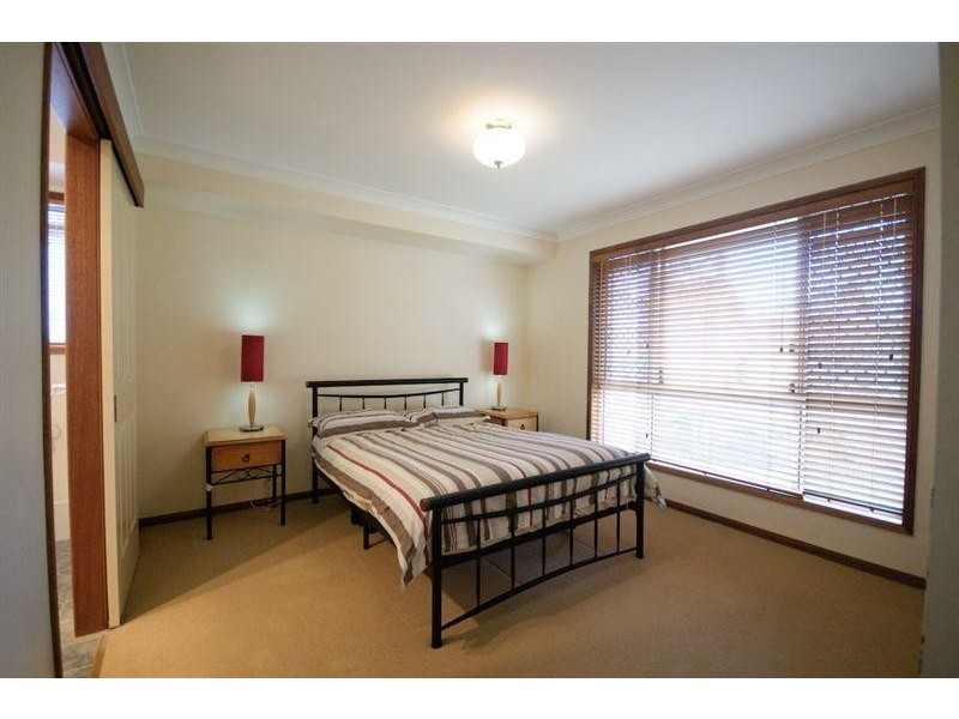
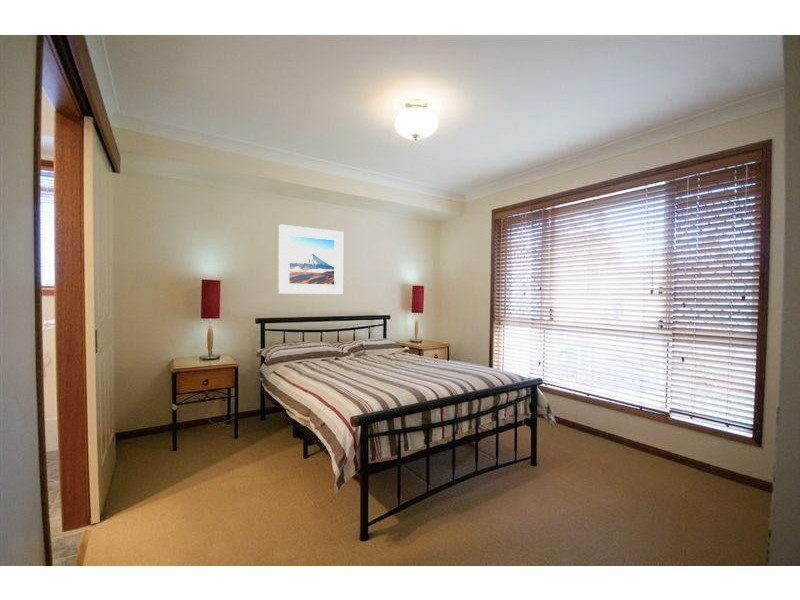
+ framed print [278,223,344,295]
